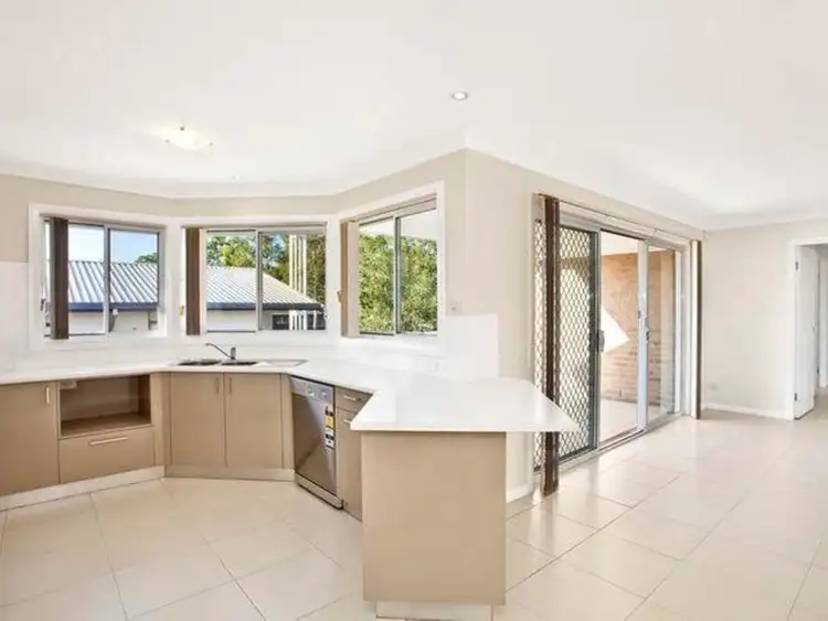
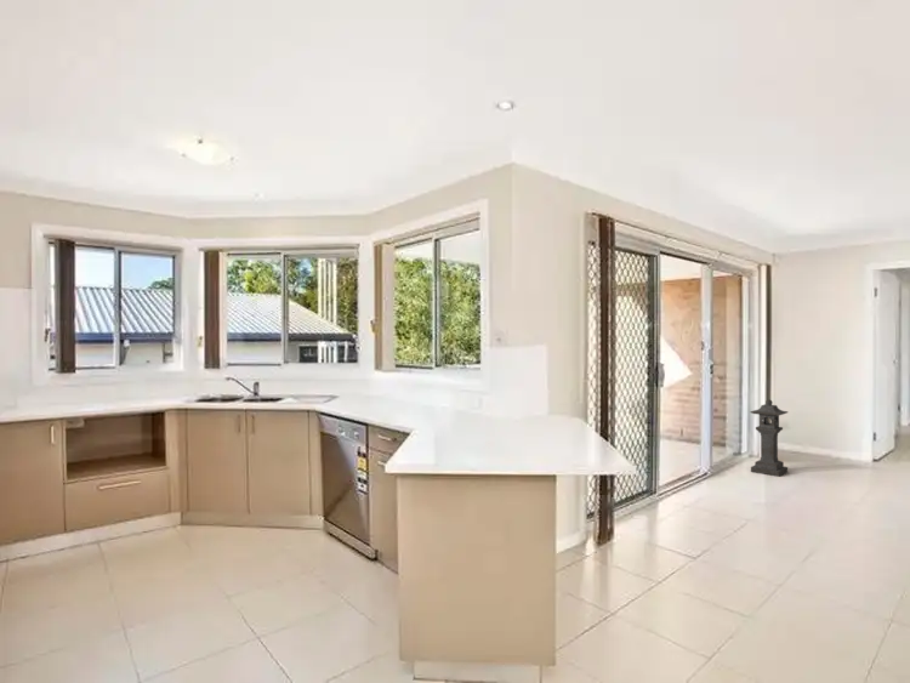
+ stone lantern [749,398,789,478]
